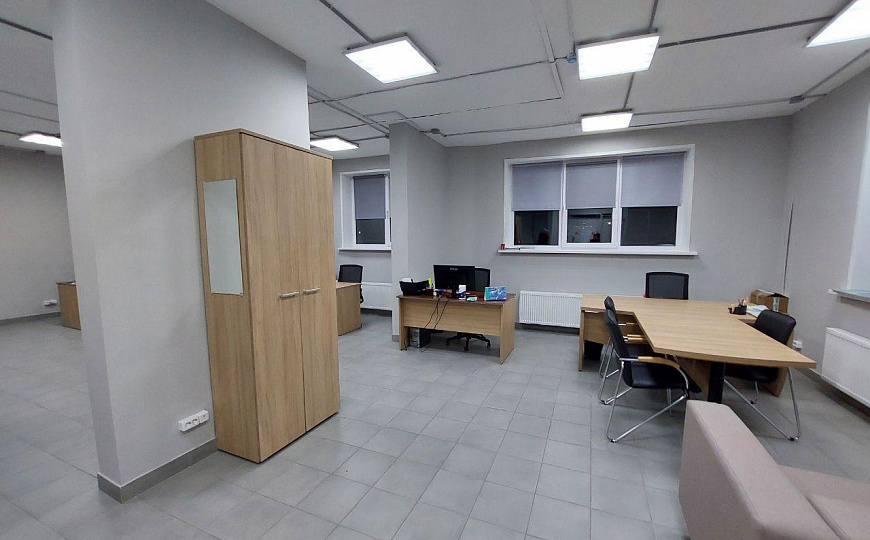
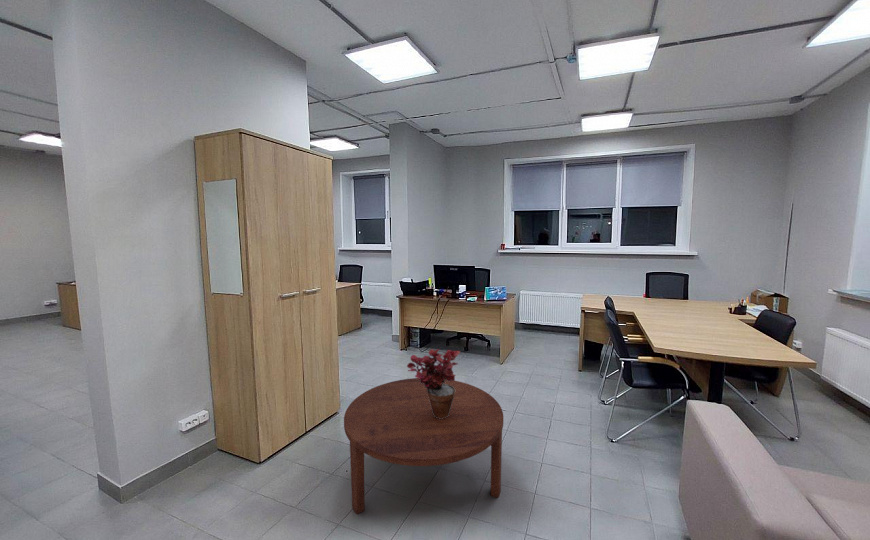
+ coffee table [343,377,504,515]
+ potted plant [406,348,461,419]
